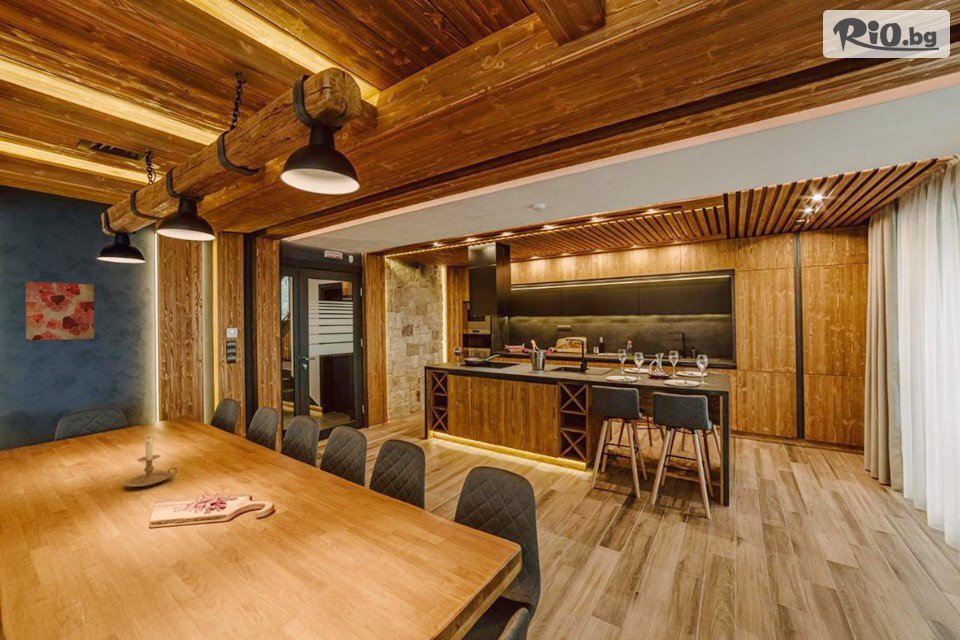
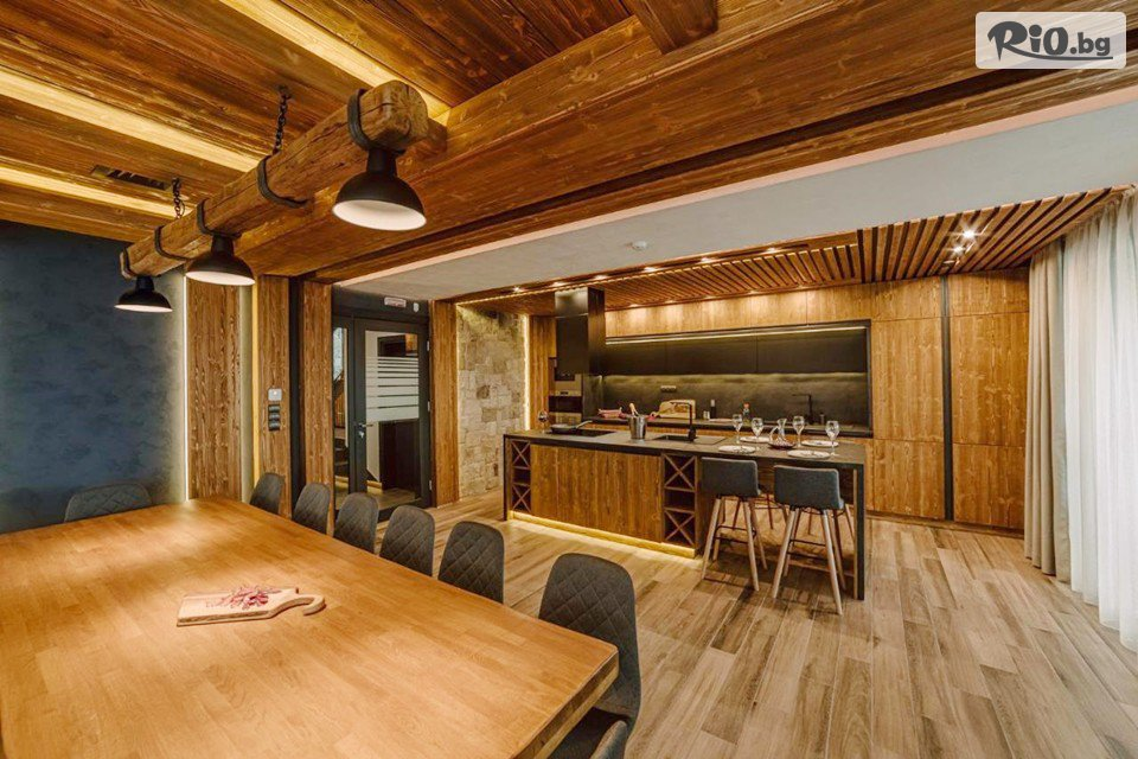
- wall art [25,281,95,342]
- candle holder [123,436,179,488]
